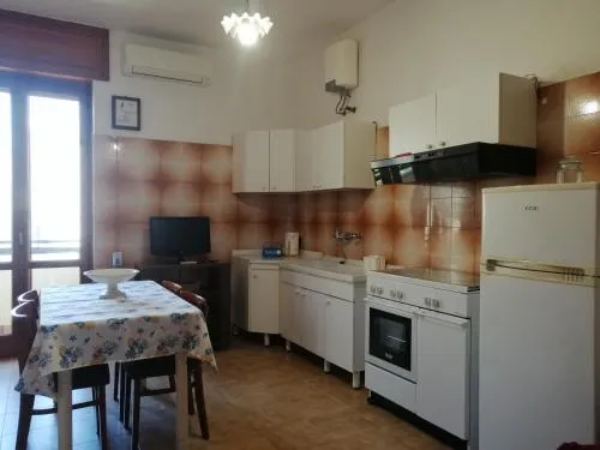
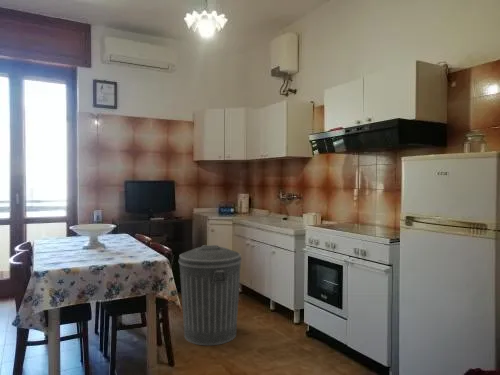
+ trash can [178,244,242,346]
